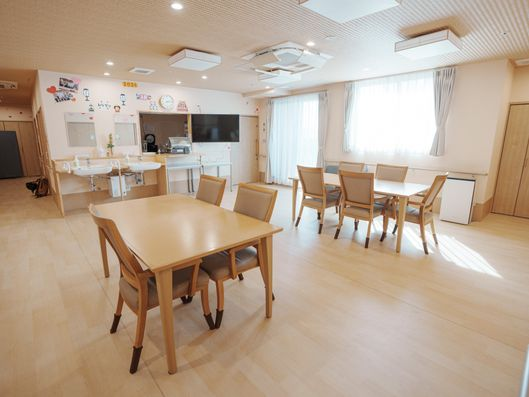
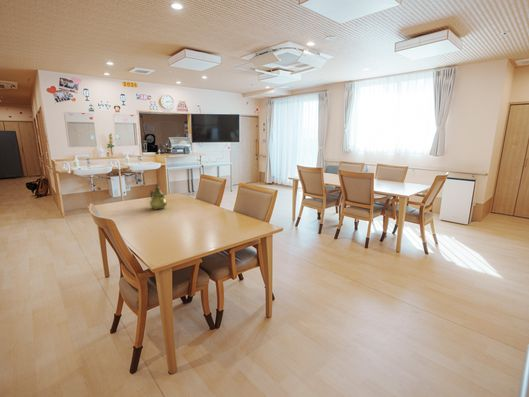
+ teapot [149,182,168,210]
